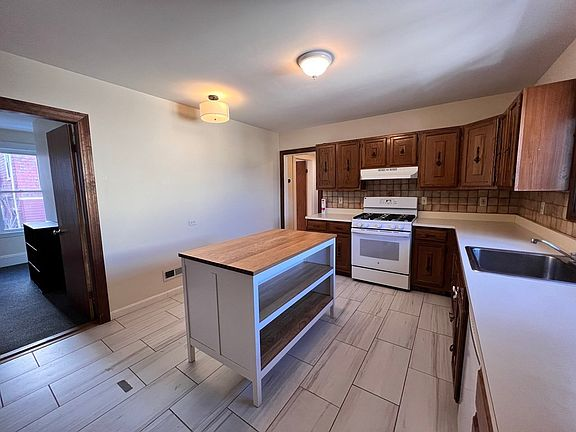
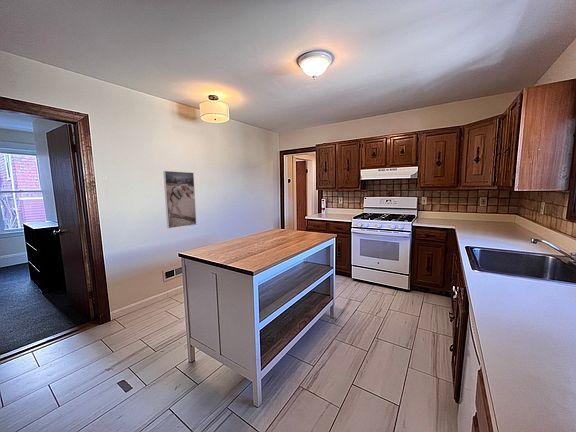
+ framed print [162,170,197,229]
